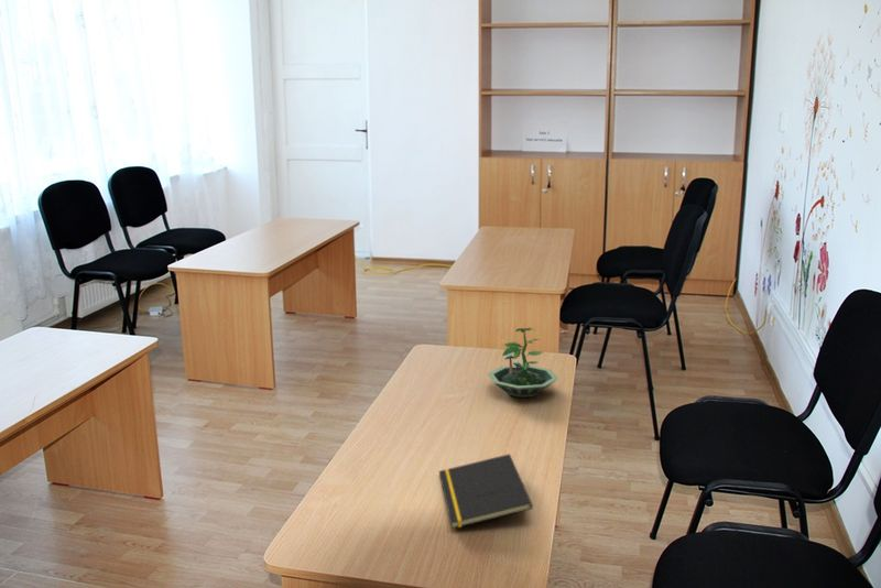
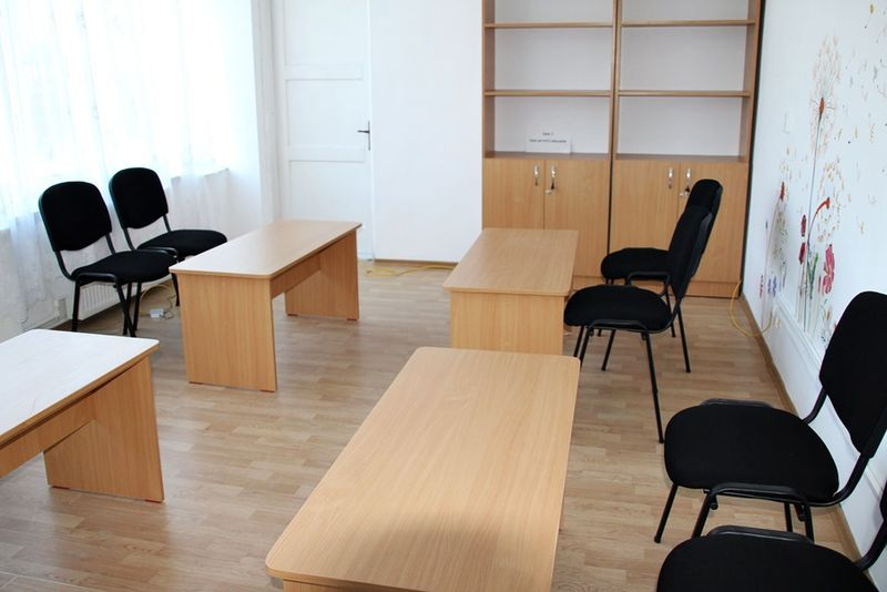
- terrarium [487,326,559,399]
- notepad [438,453,534,530]
